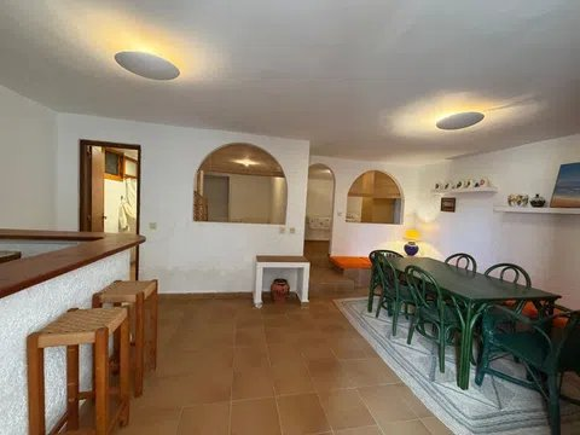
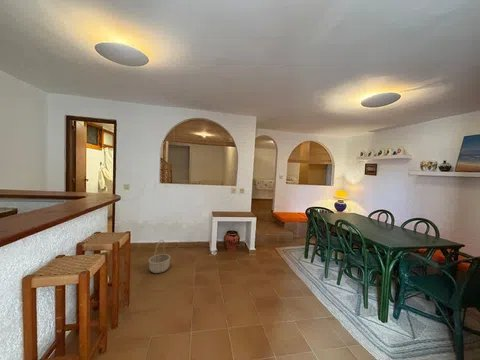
+ basket [148,239,171,274]
